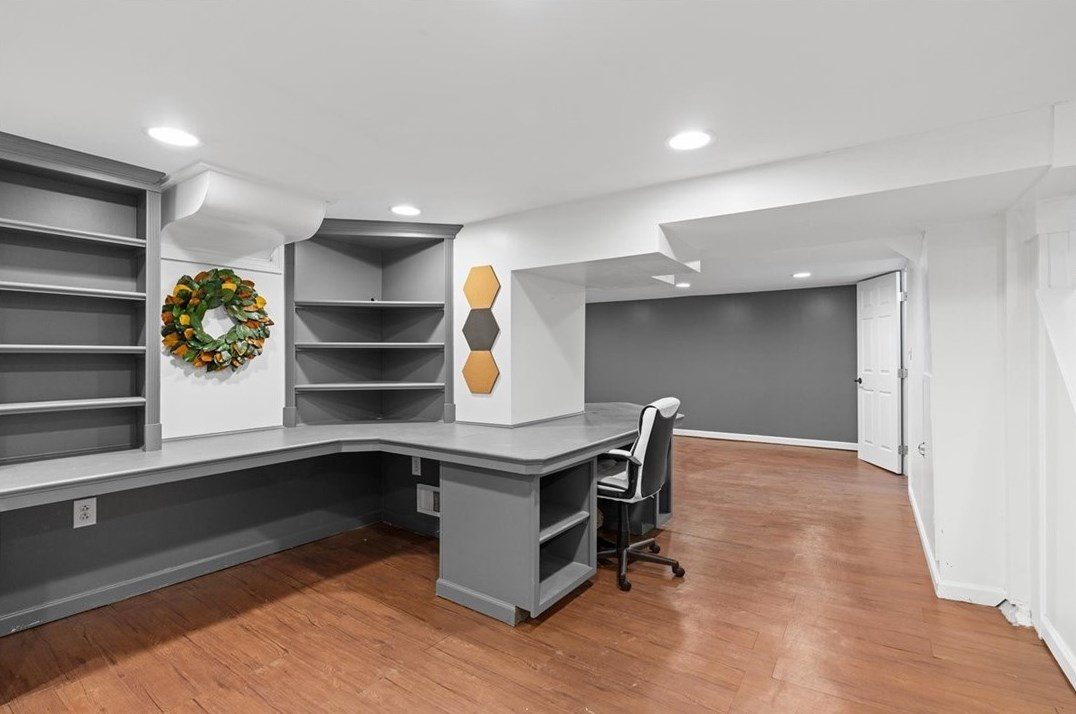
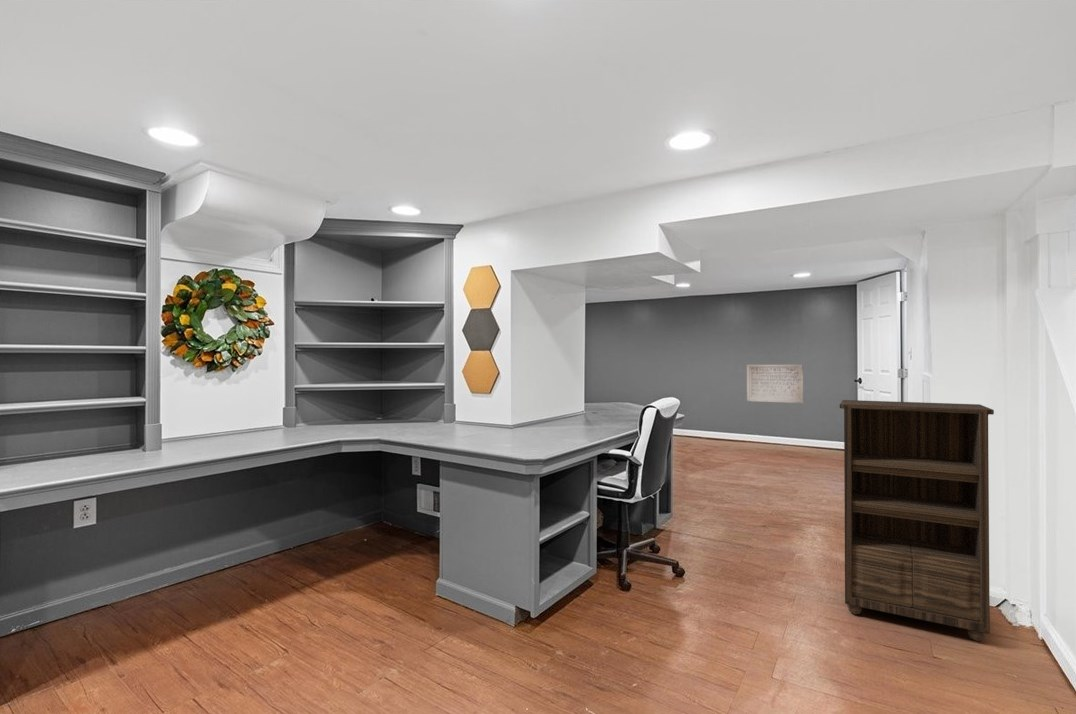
+ bookshelf [839,399,995,642]
+ stone plaque [746,364,804,404]
